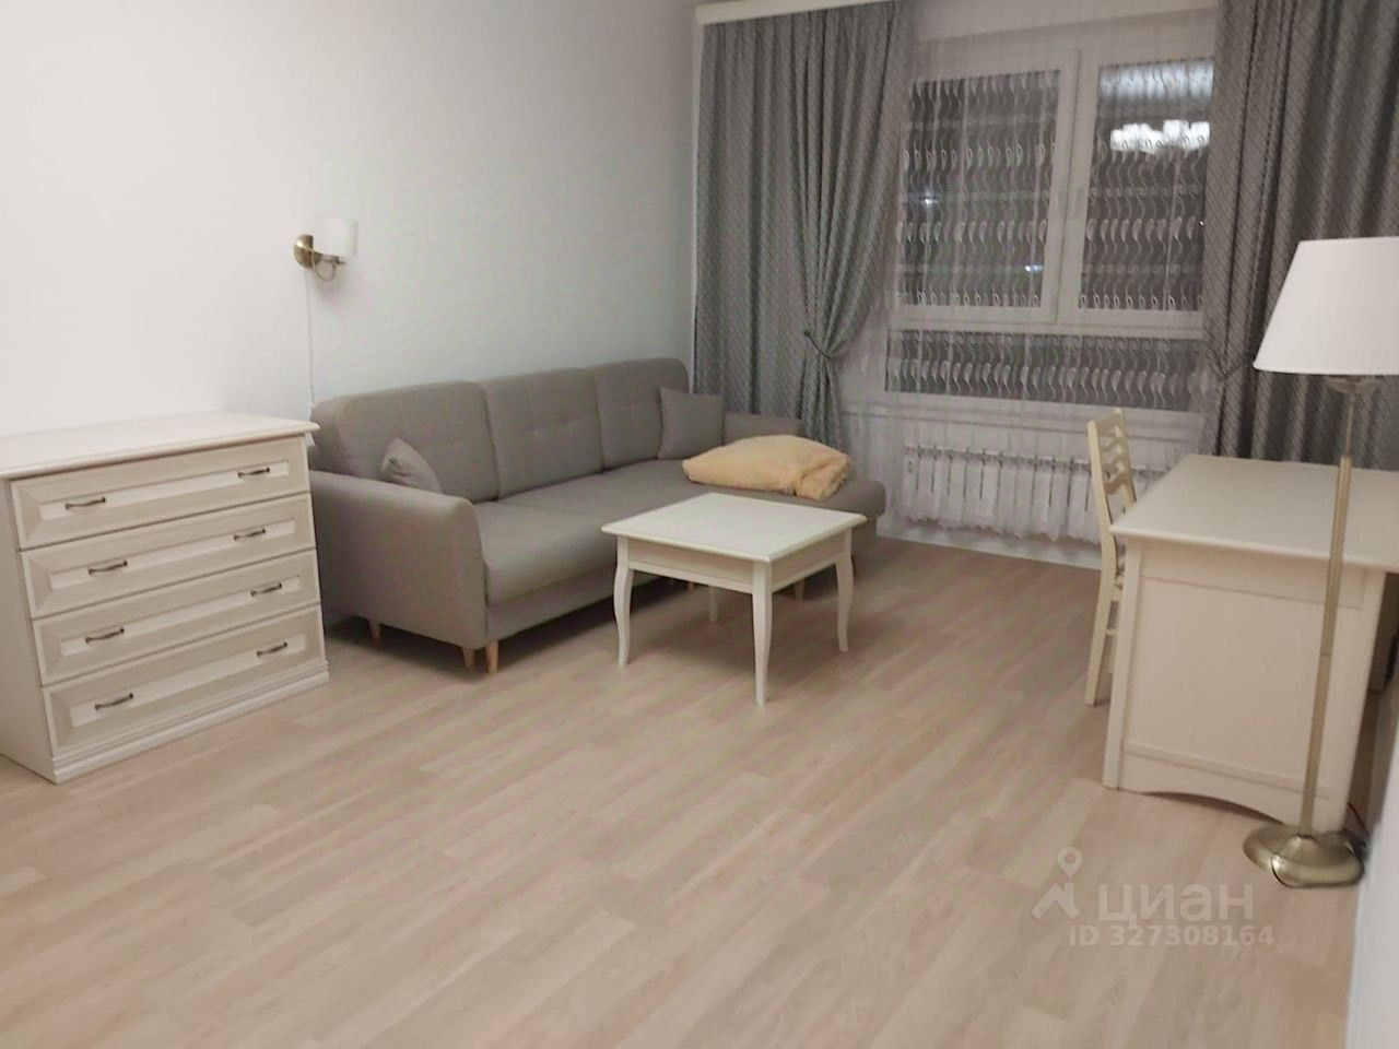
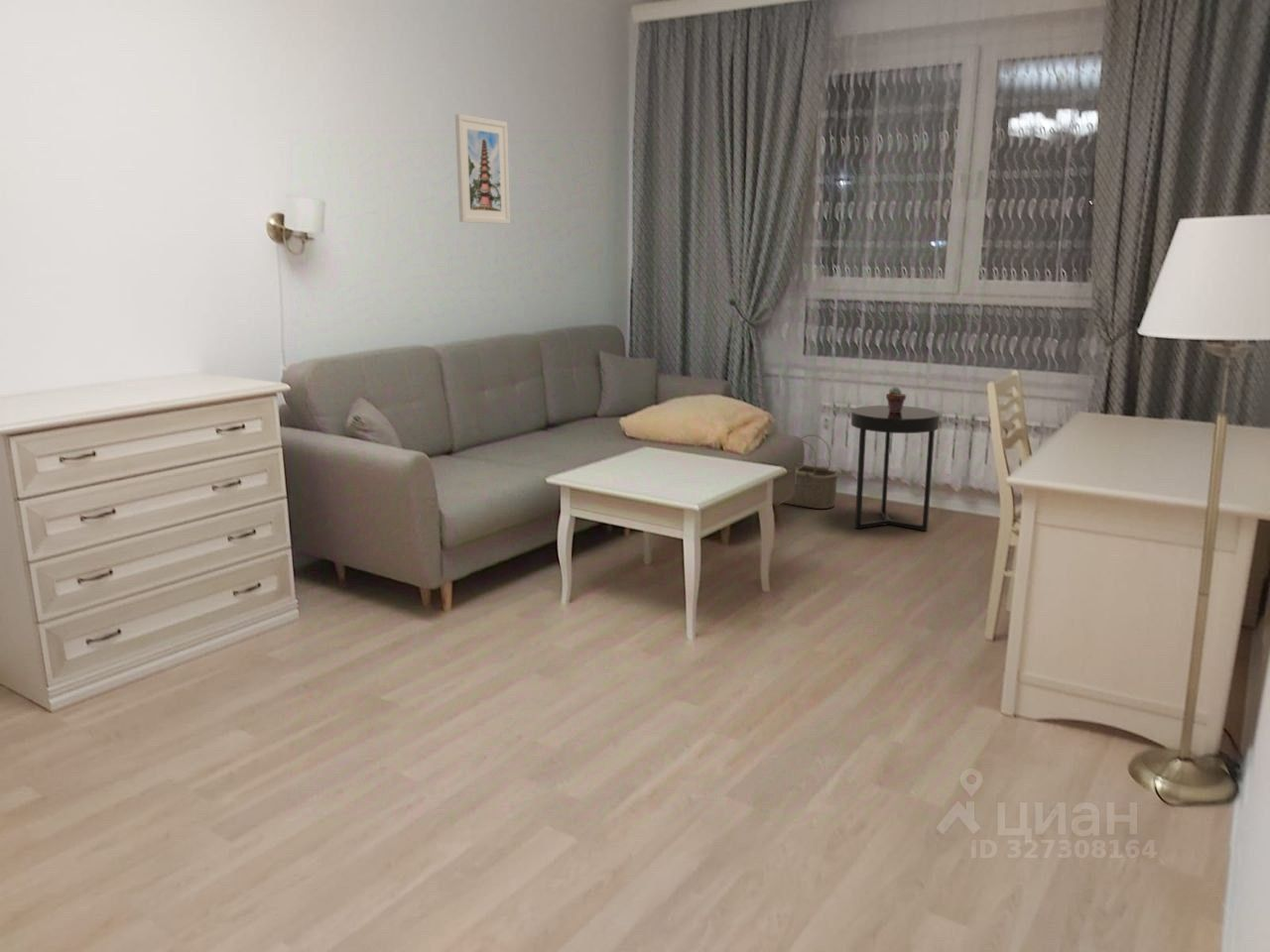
+ potted succulent [885,386,907,413]
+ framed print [454,113,511,225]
+ wicker basket [783,433,839,510]
+ side table [850,405,941,532]
